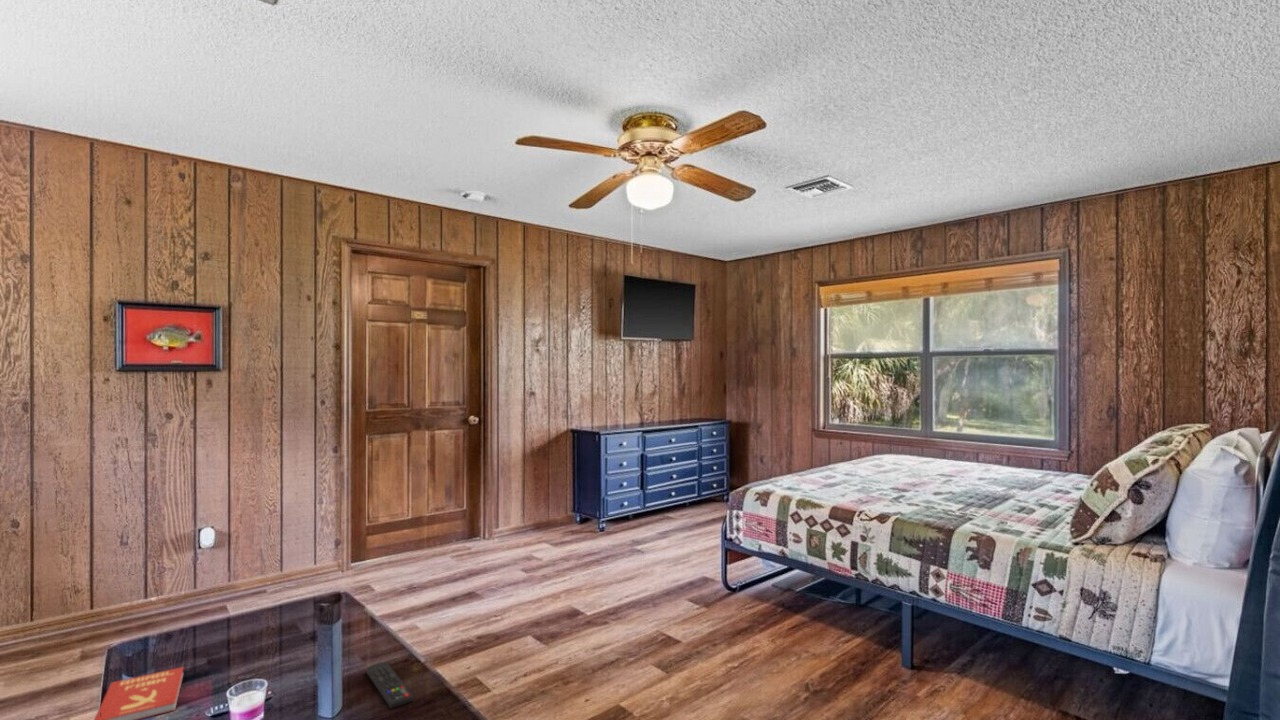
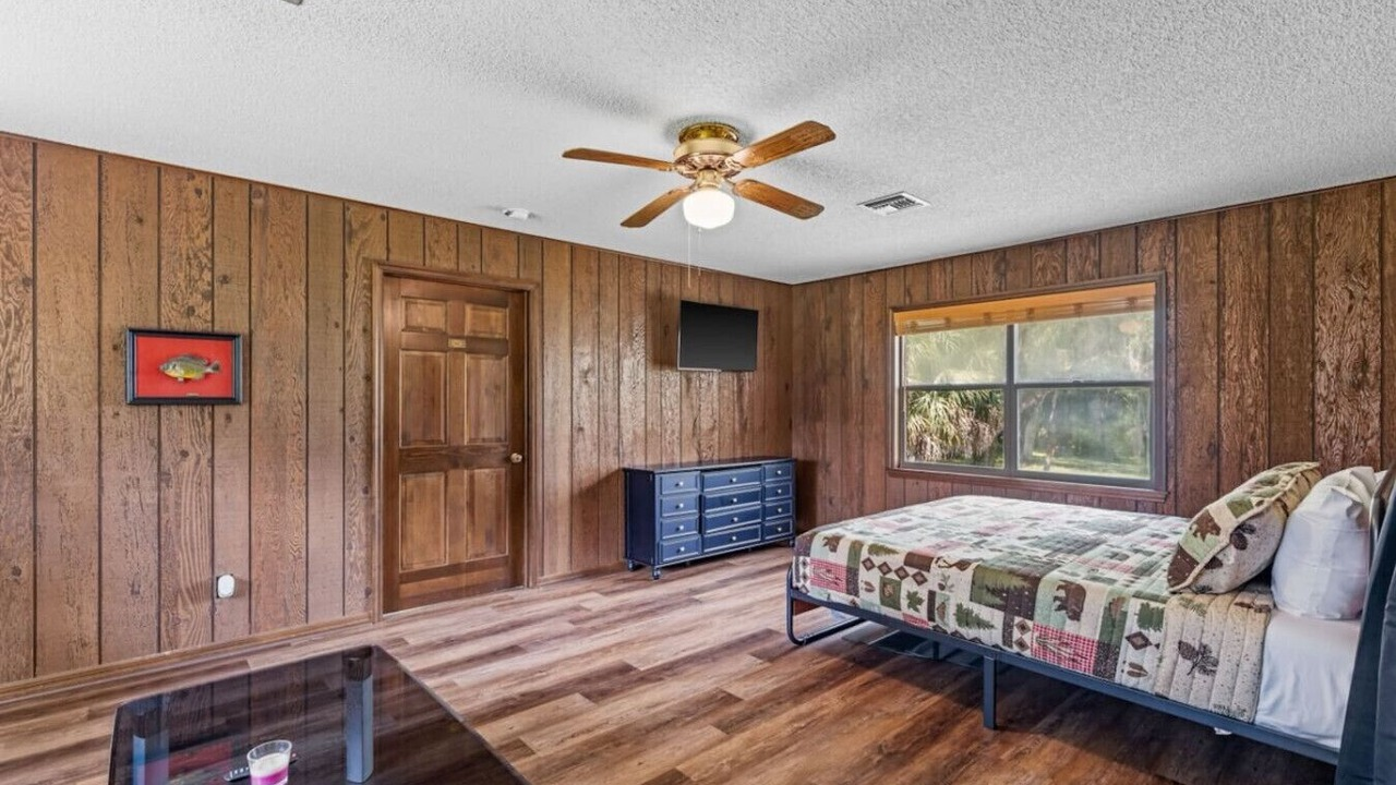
- remote control [366,661,414,709]
- book [93,666,185,720]
